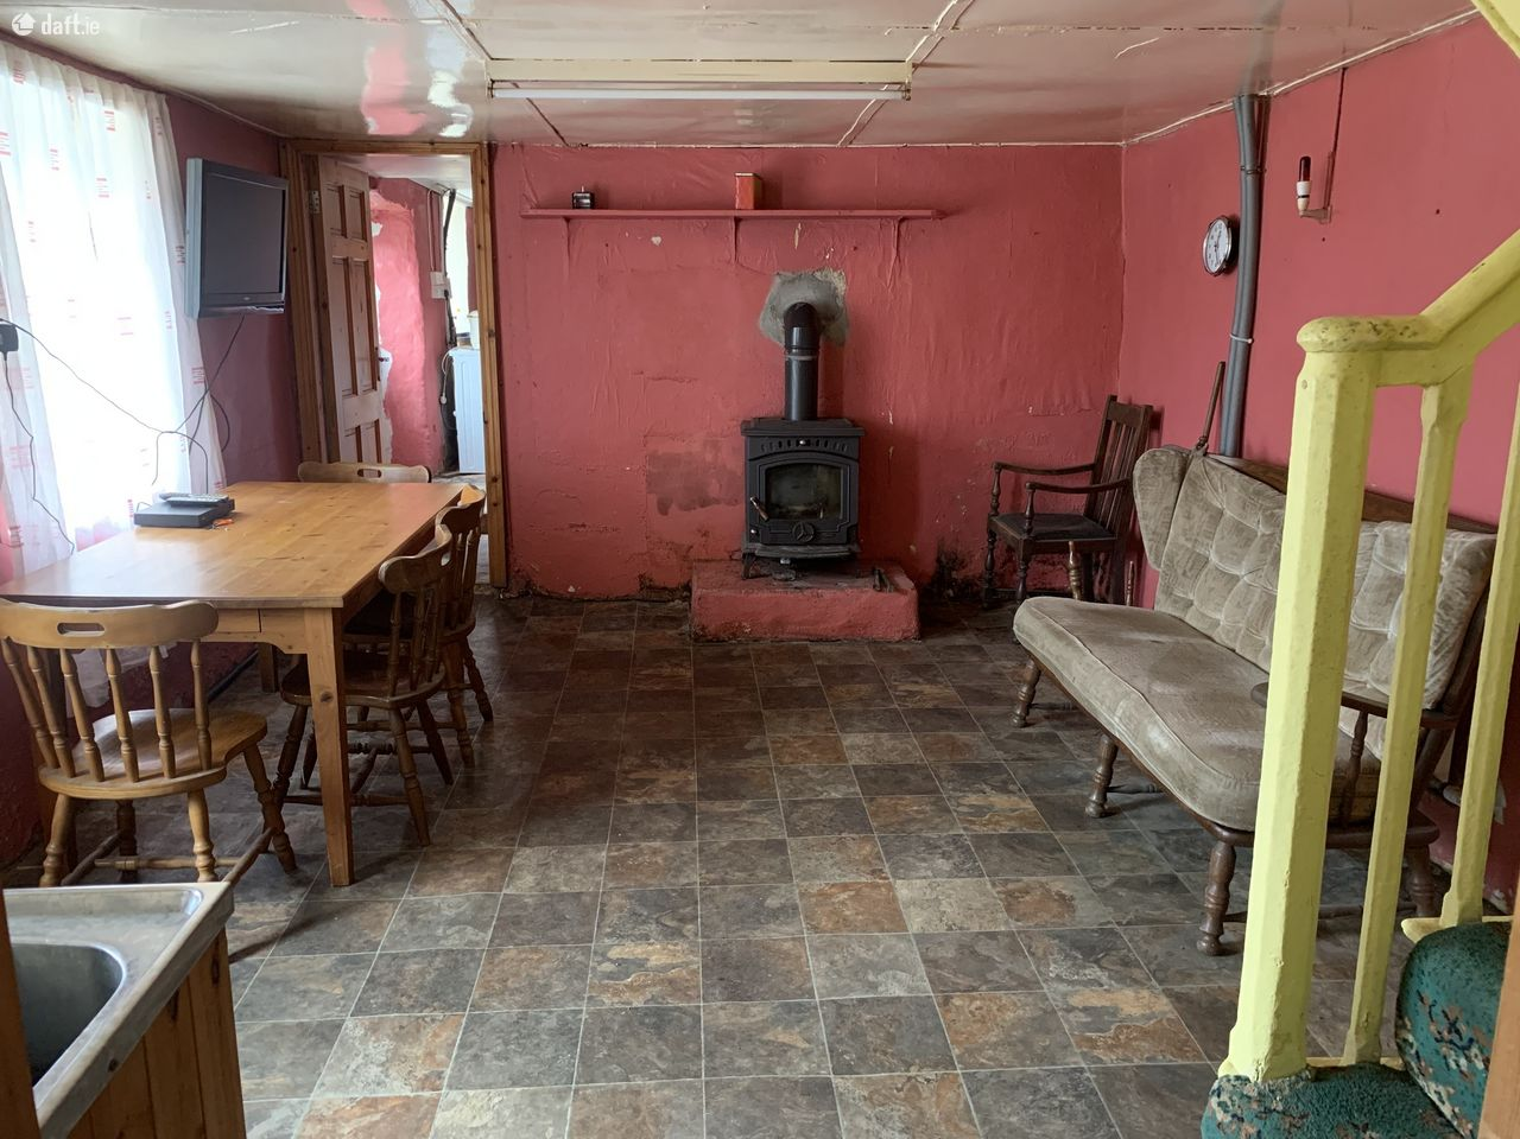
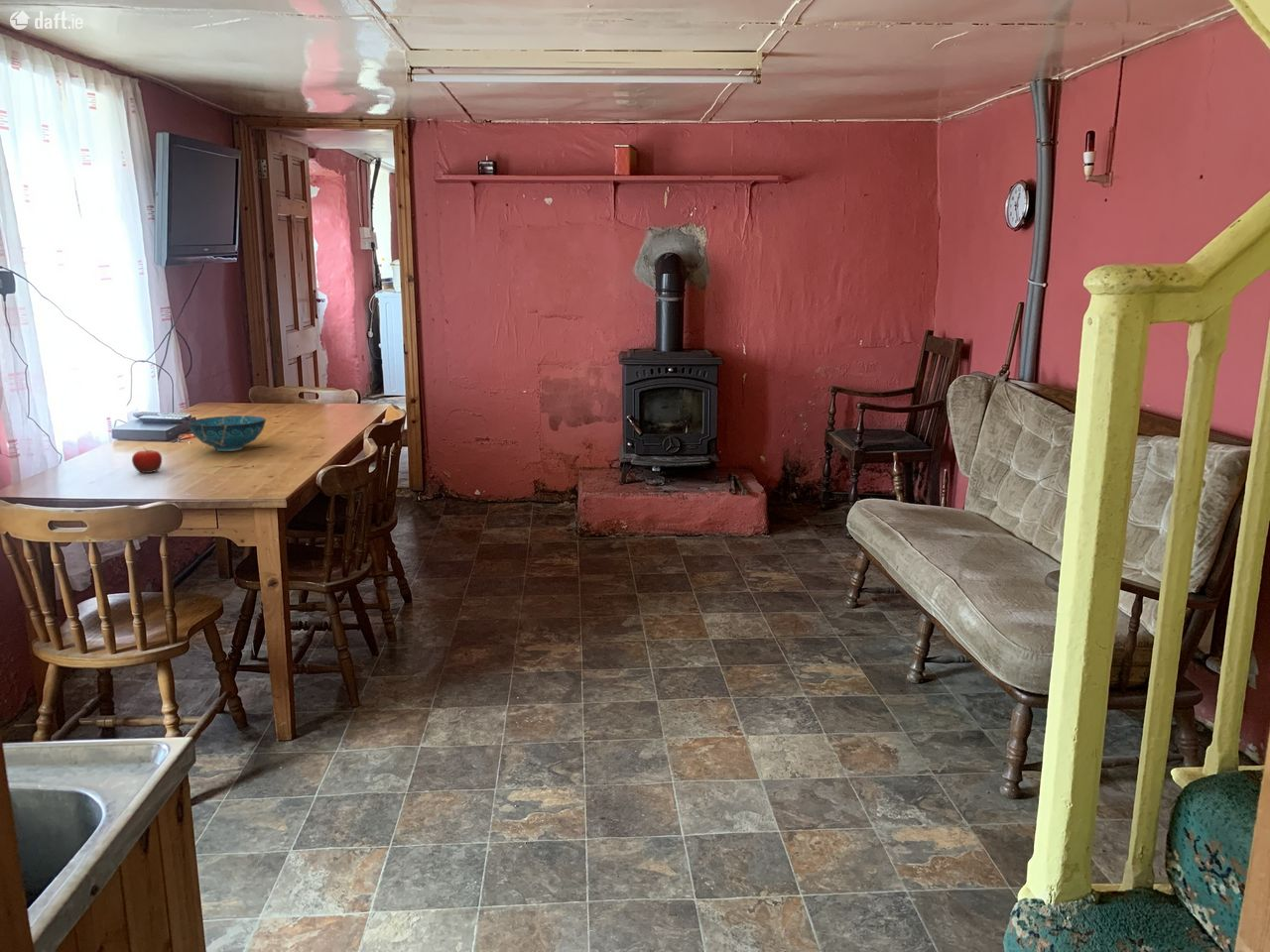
+ fruit [131,446,163,474]
+ decorative bowl [188,415,267,452]
